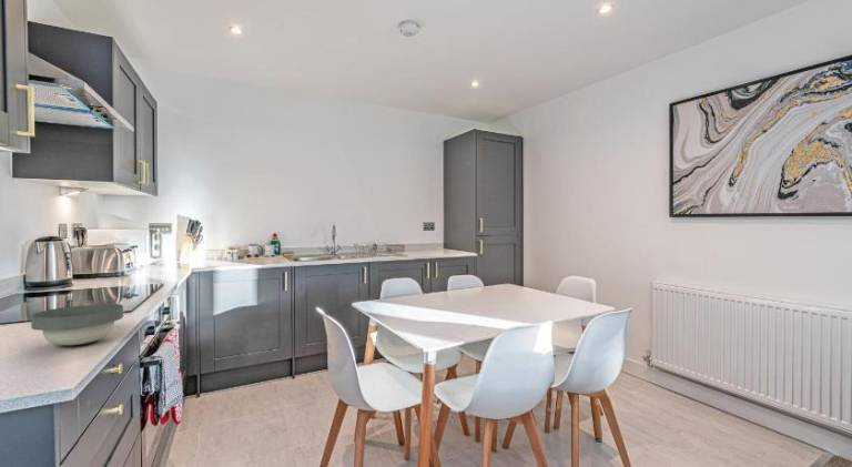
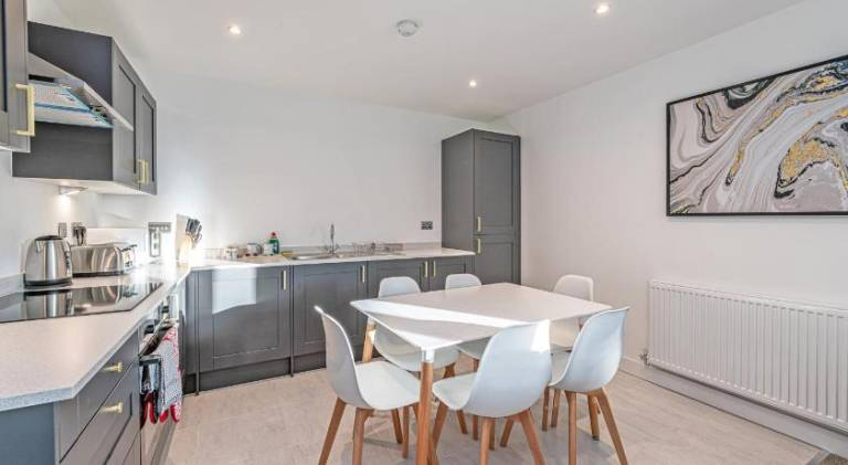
- bowl [30,303,124,346]
